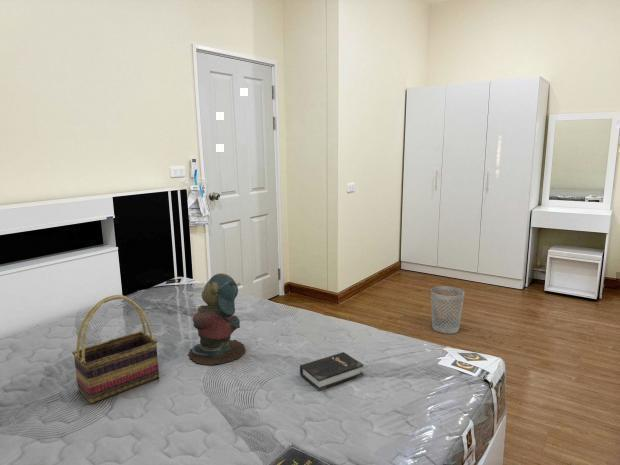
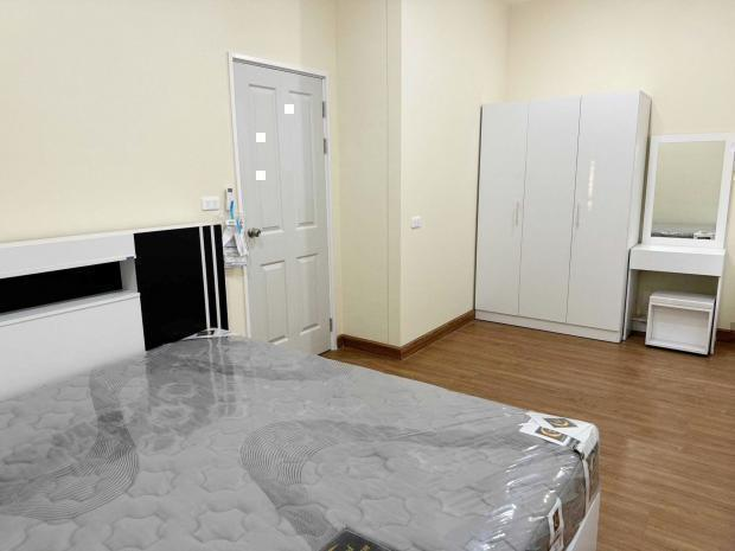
- woven basket [71,294,160,405]
- hardback book [299,351,364,392]
- teddy bear [187,272,247,366]
- wastebasket [430,285,465,335]
